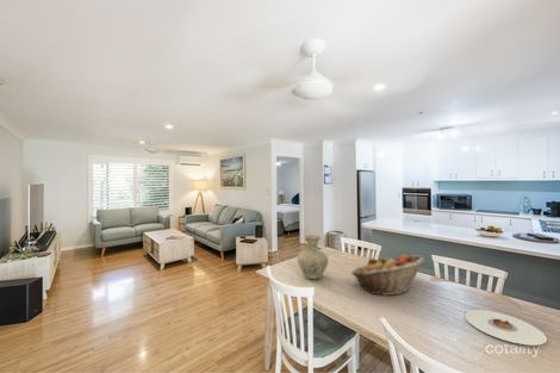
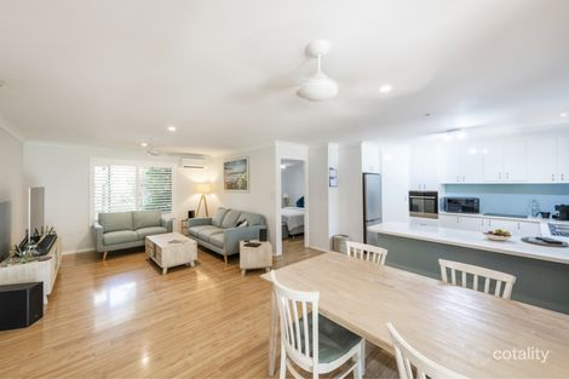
- vase [297,234,329,280]
- plate [463,309,548,347]
- fruit basket [350,254,425,297]
